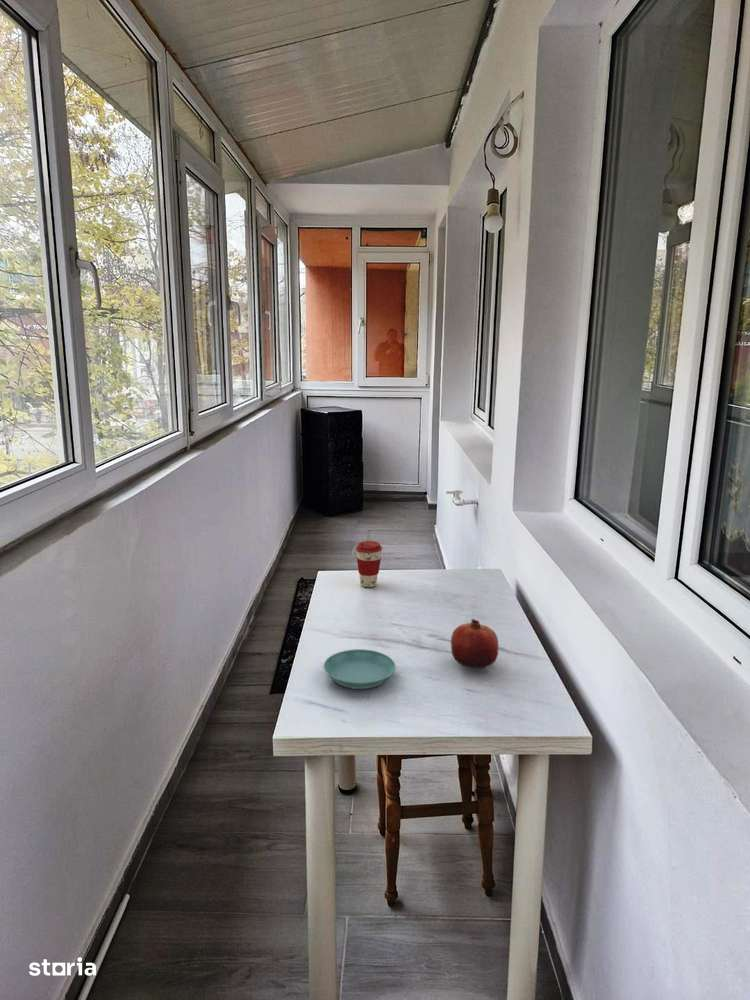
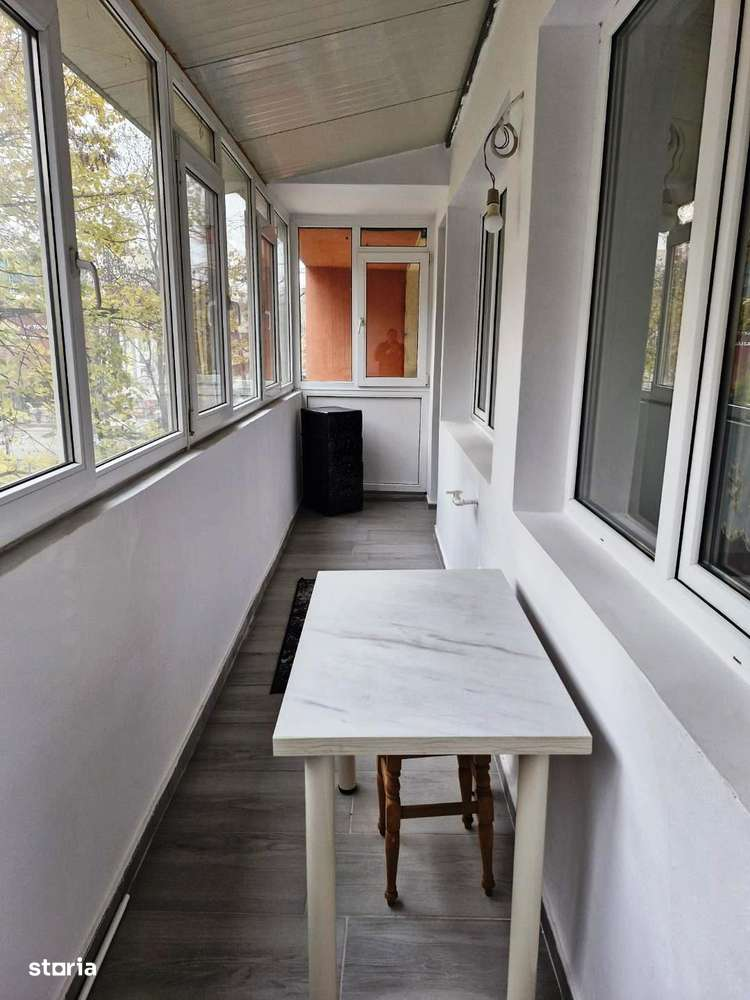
- coffee cup [355,540,383,588]
- saucer [323,648,397,690]
- fruit [450,618,499,670]
